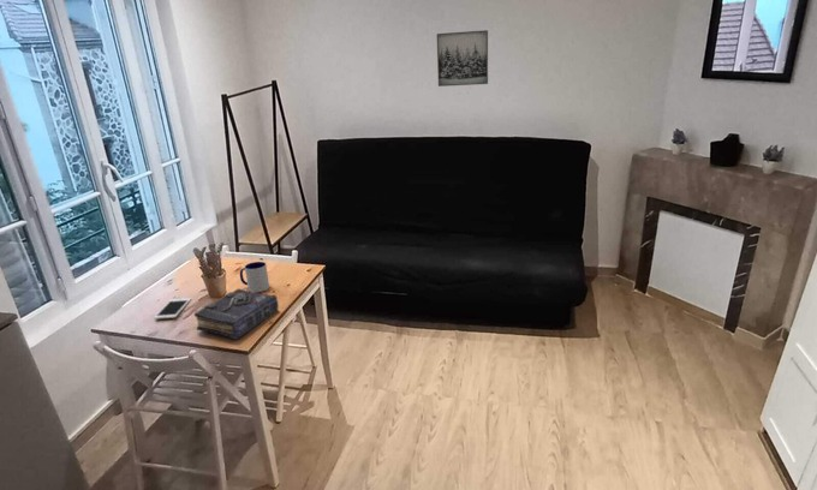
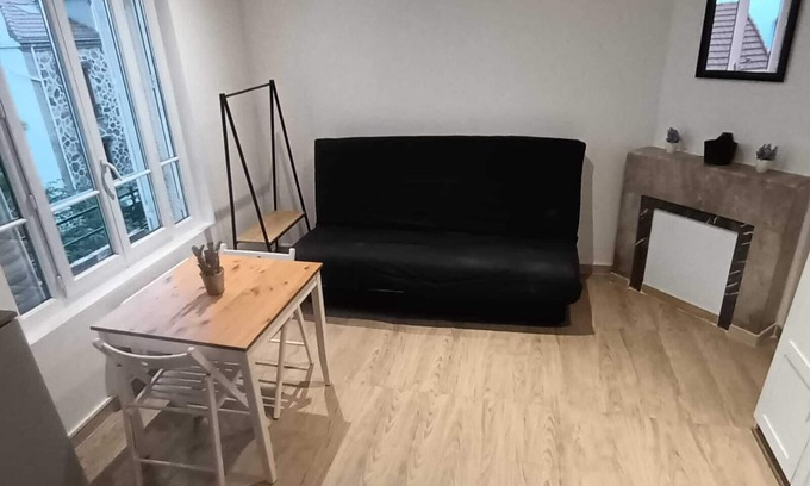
- book [193,287,280,340]
- wall art [436,29,489,88]
- cell phone [153,297,192,321]
- mug [239,261,270,293]
